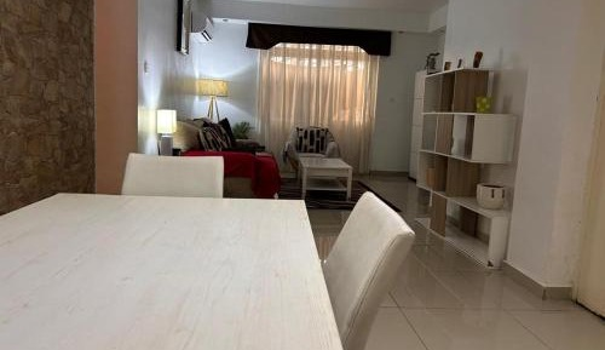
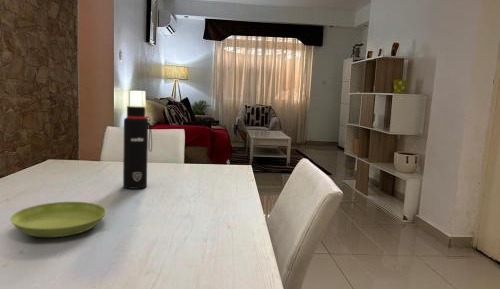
+ water bottle [122,105,153,190]
+ saucer [10,201,107,238]
